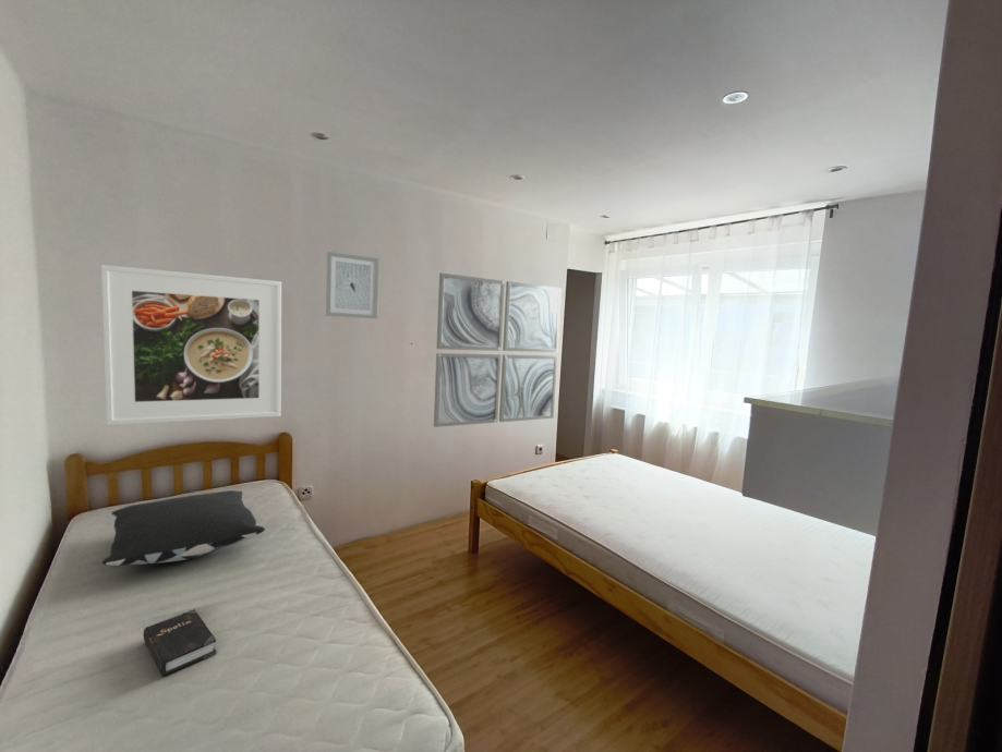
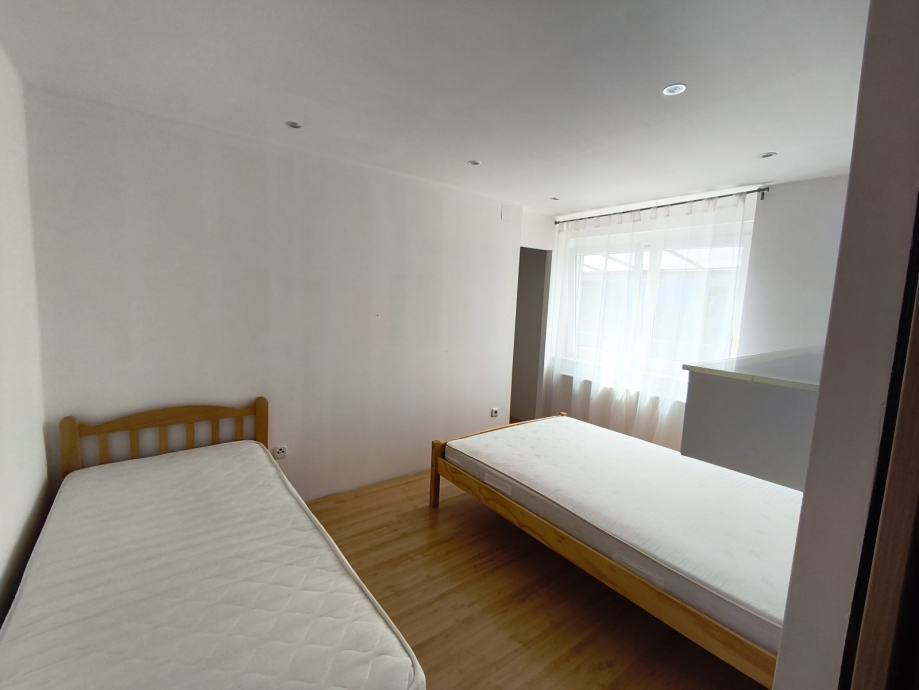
- hardback book [142,608,217,678]
- pillow [101,489,266,567]
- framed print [100,264,282,426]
- wall art [433,272,563,428]
- wall art [325,251,379,319]
